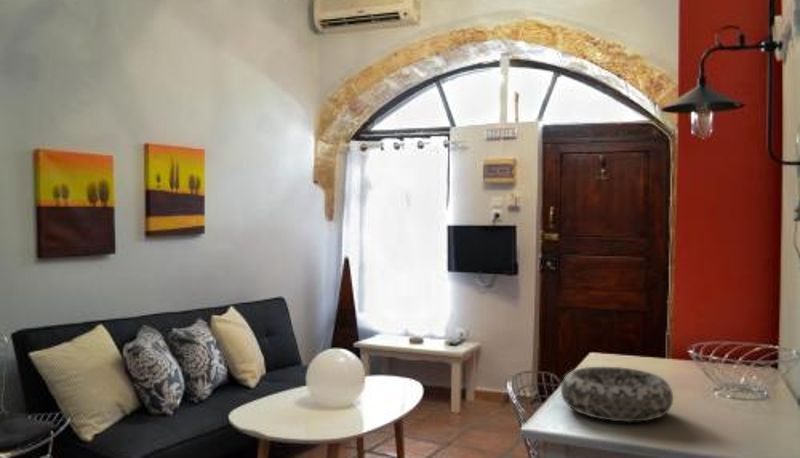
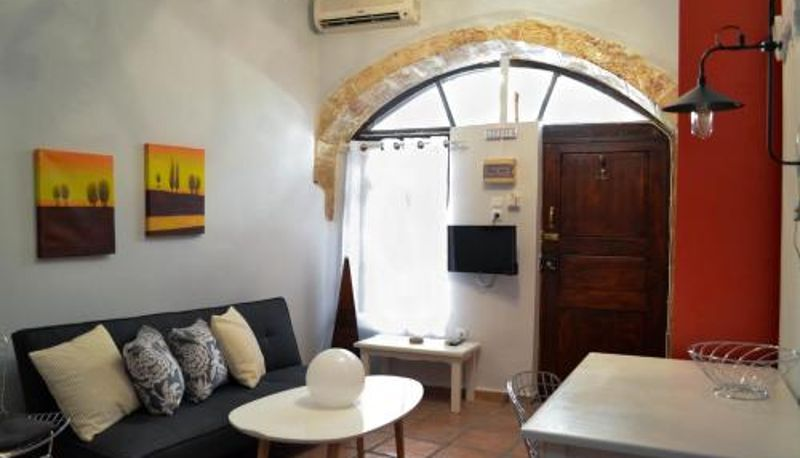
- decorative bowl [560,366,674,423]
